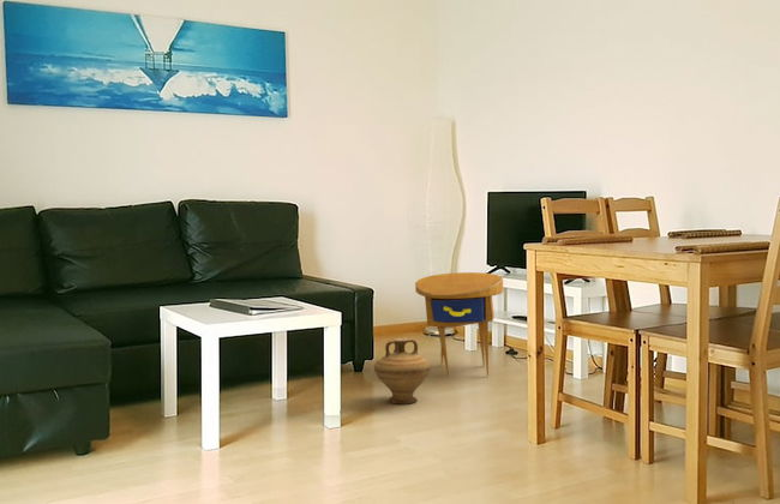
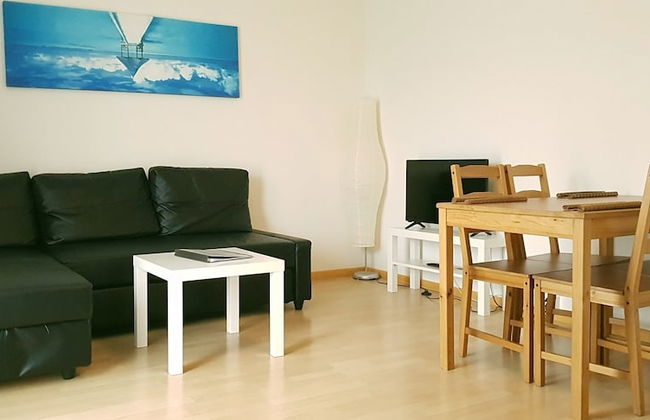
- ceramic jug [373,337,432,406]
- side table [414,271,504,377]
